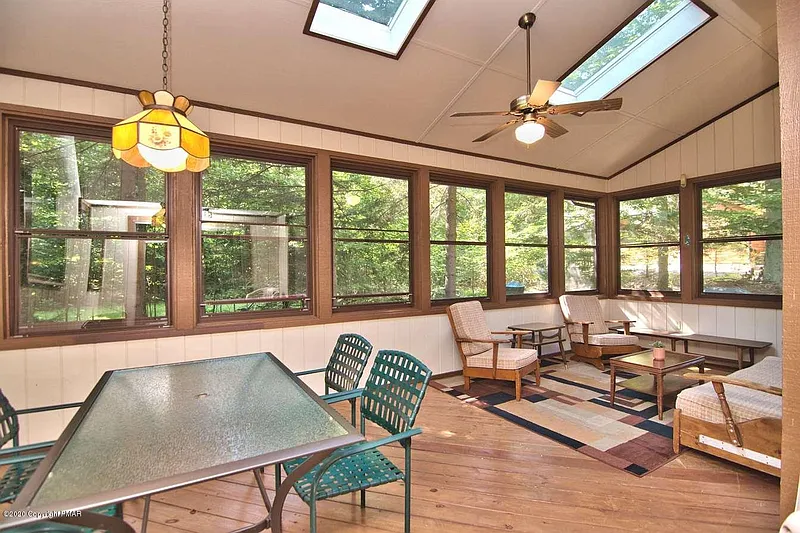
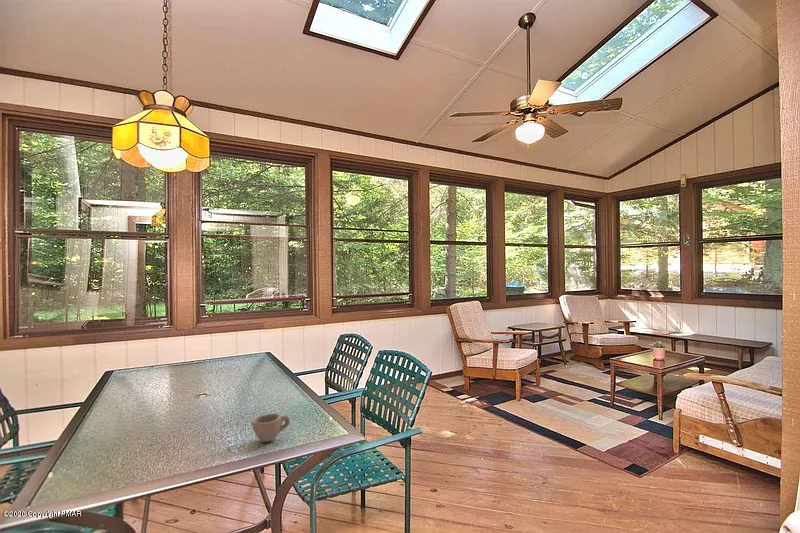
+ cup [251,413,291,443]
